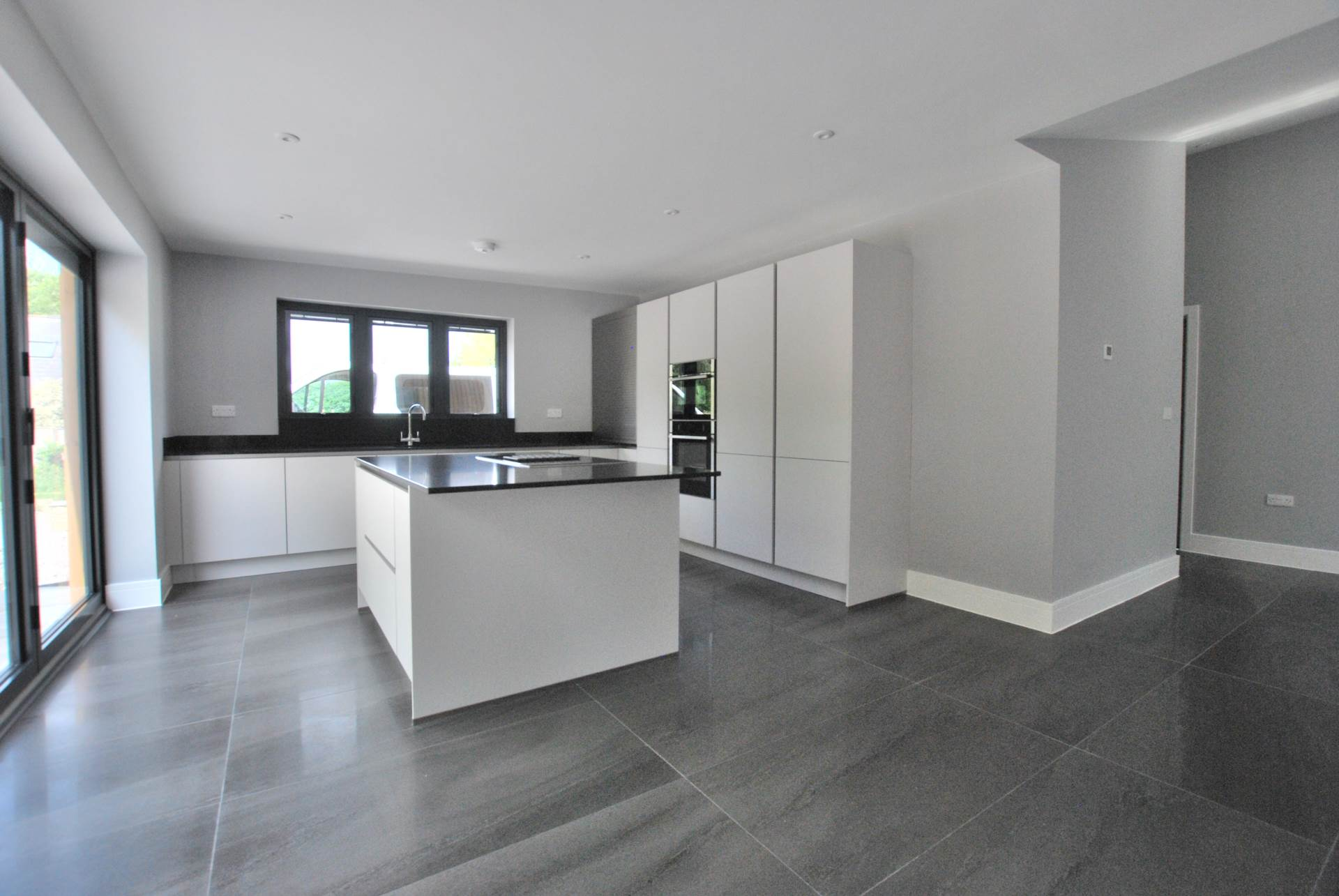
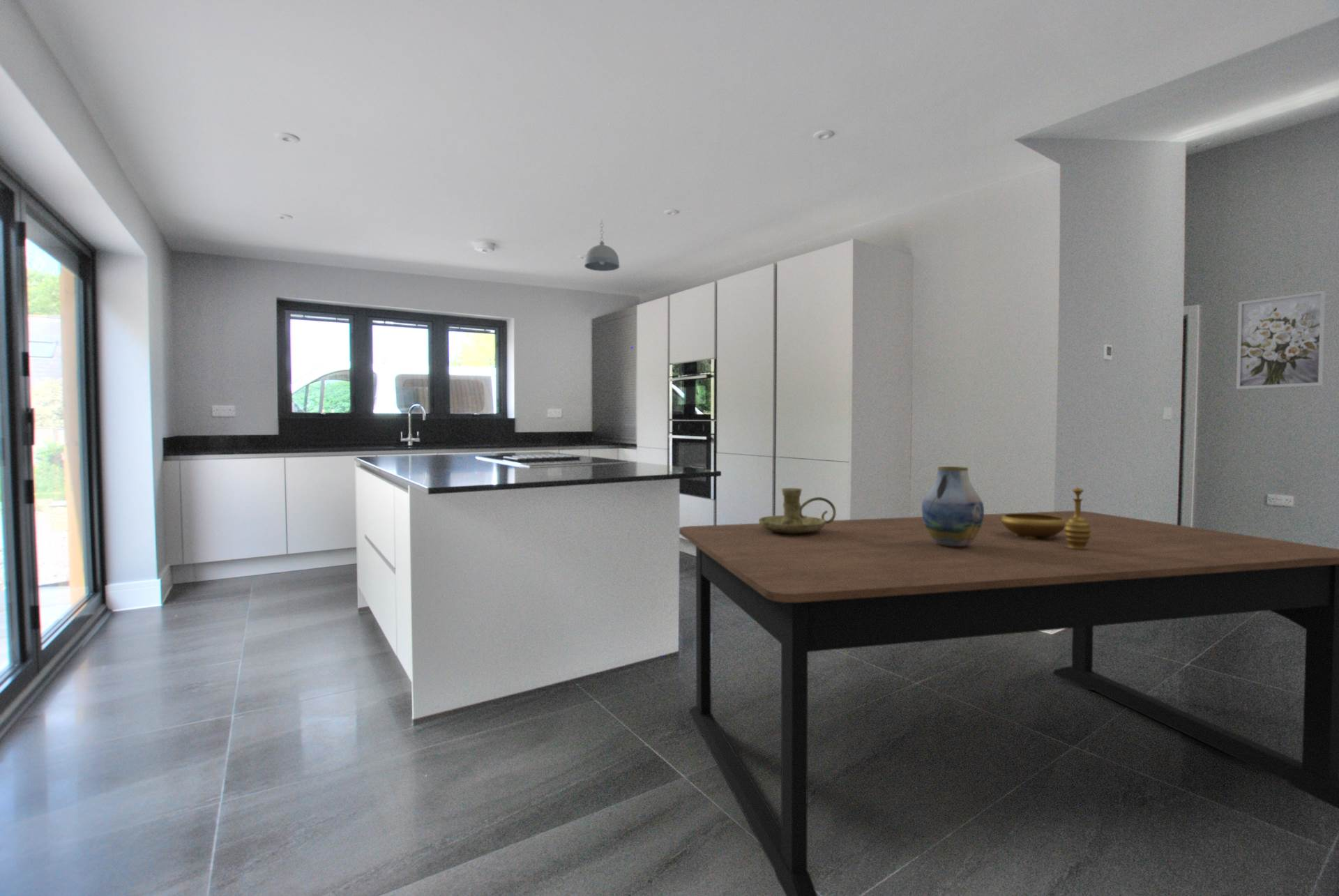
+ candle holder [758,487,837,533]
+ vase [921,466,985,547]
+ wall art [1236,290,1327,390]
+ decorative bowl [1001,487,1091,549]
+ dining table [679,510,1339,896]
+ pendant light [584,219,620,272]
